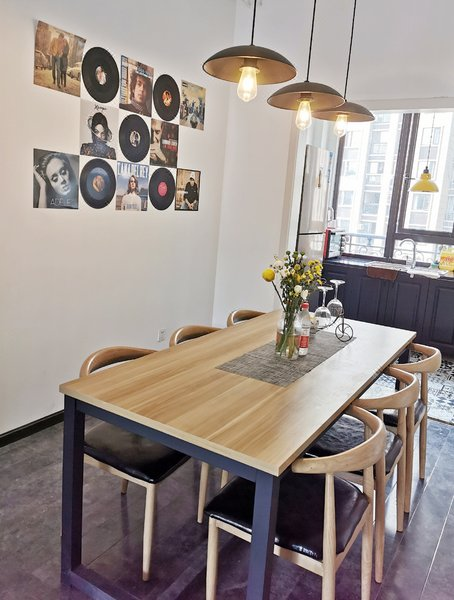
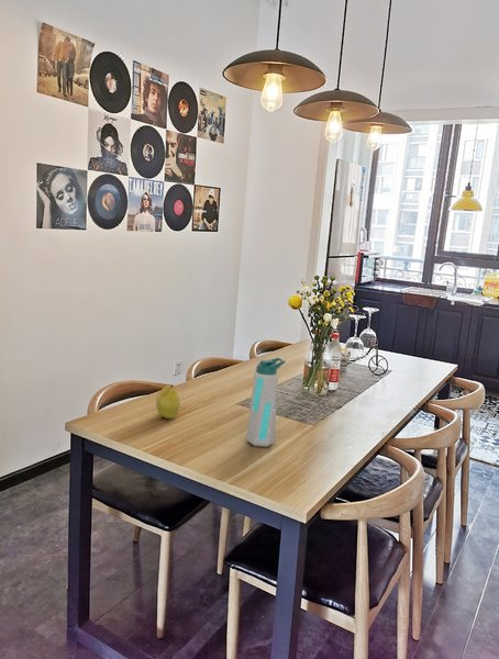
+ water bottle [245,356,287,448]
+ fruit [155,383,181,420]
